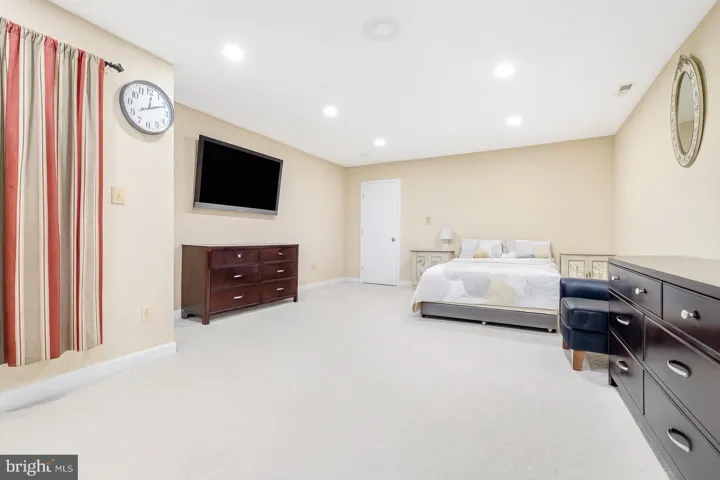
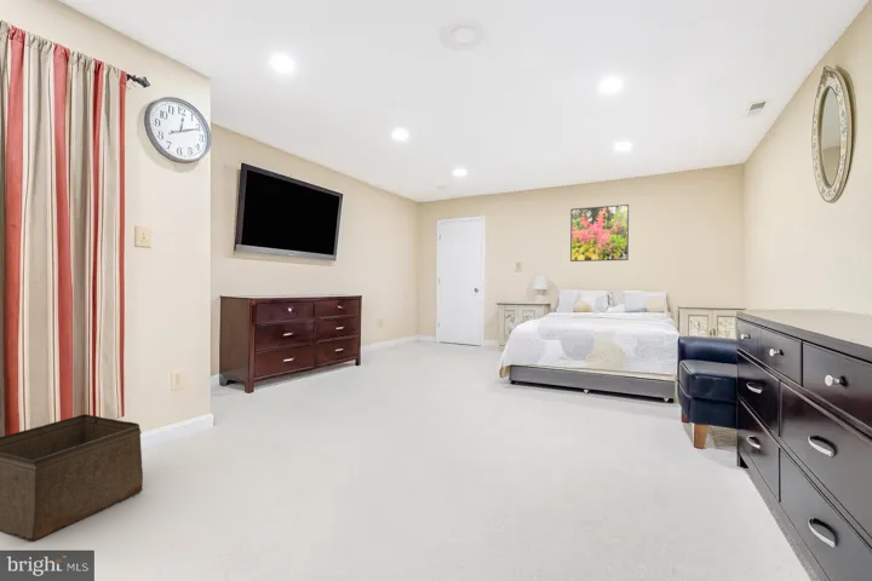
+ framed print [569,203,630,263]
+ storage bin [0,413,144,543]
